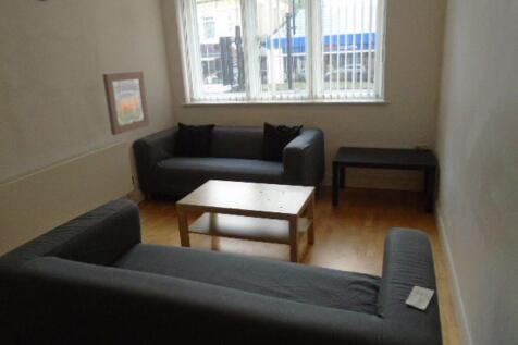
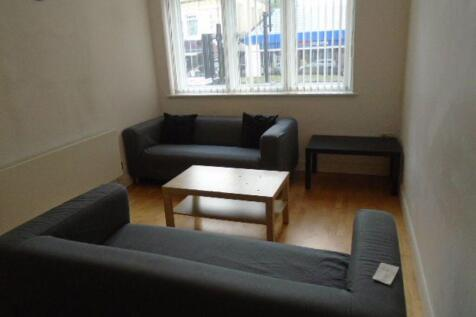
- wall art [101,71,150,136]
